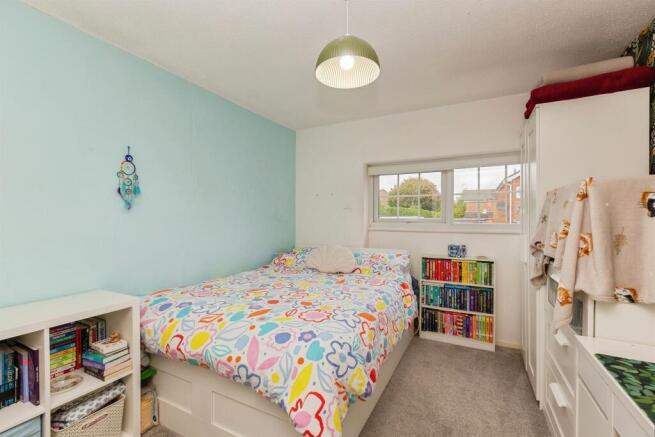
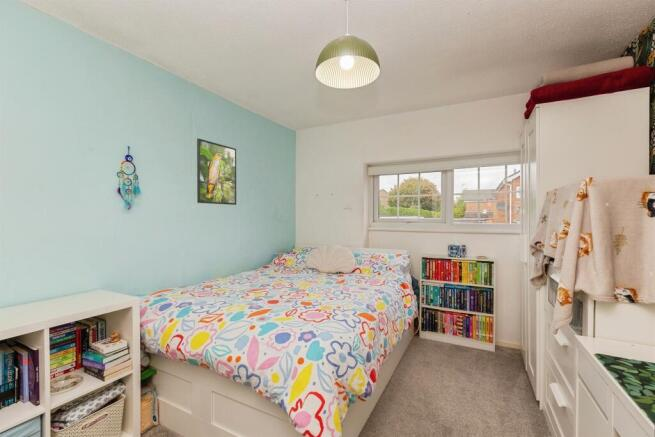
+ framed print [196,137,237,206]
